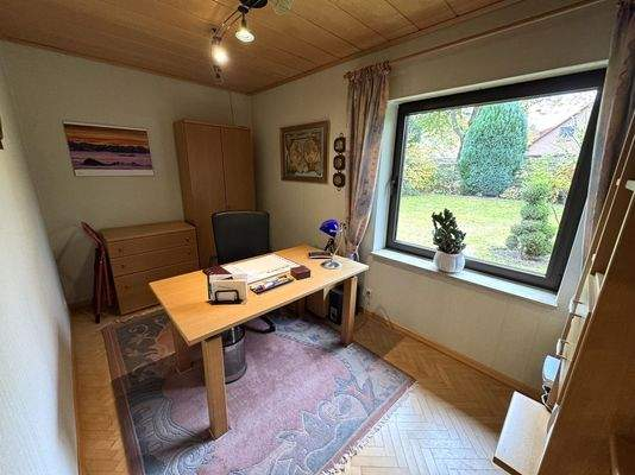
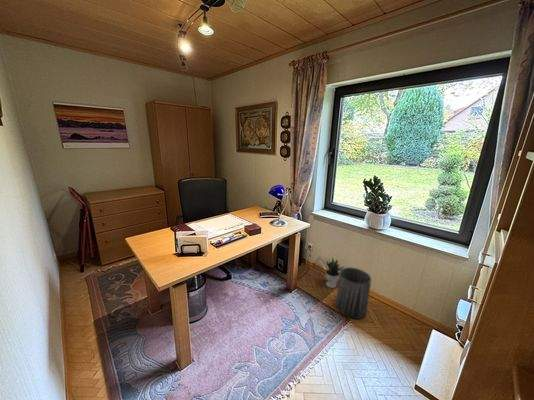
+ potted plant [324,254,346,289]
+ trash can [335,266,372,320]
